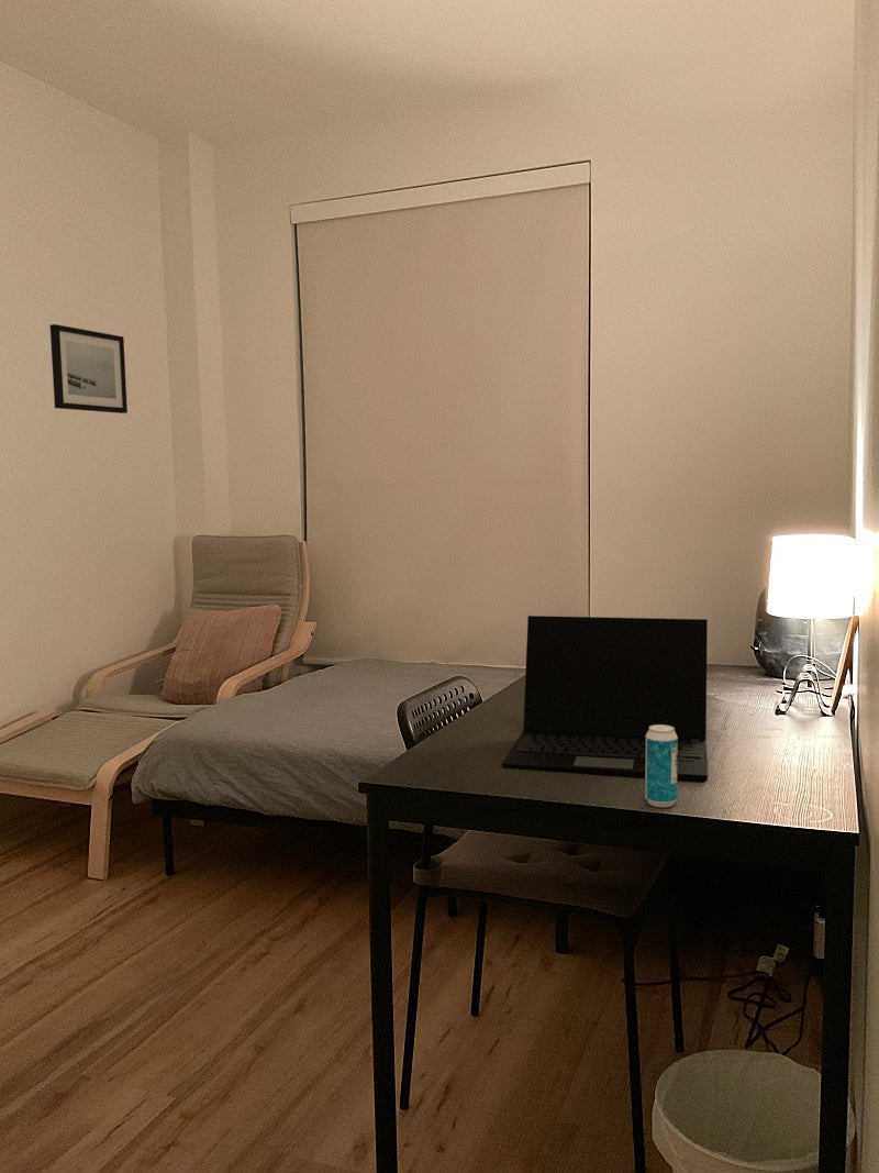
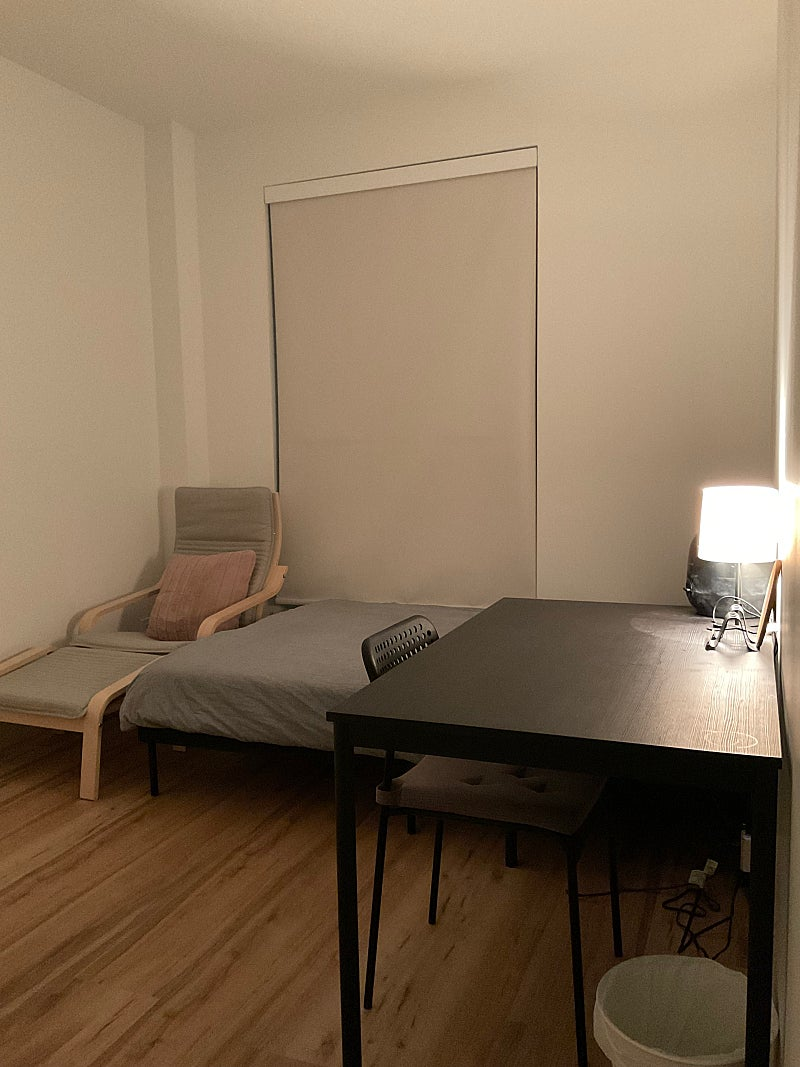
- beverage can [644,724,678,808]
- wall art [49,323,129,414]
- laptop [501,615,709,783]
